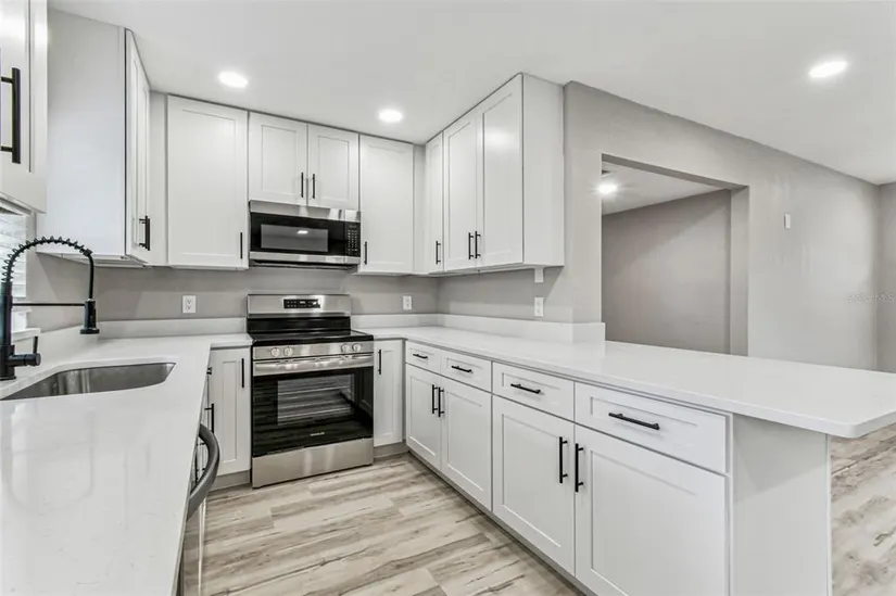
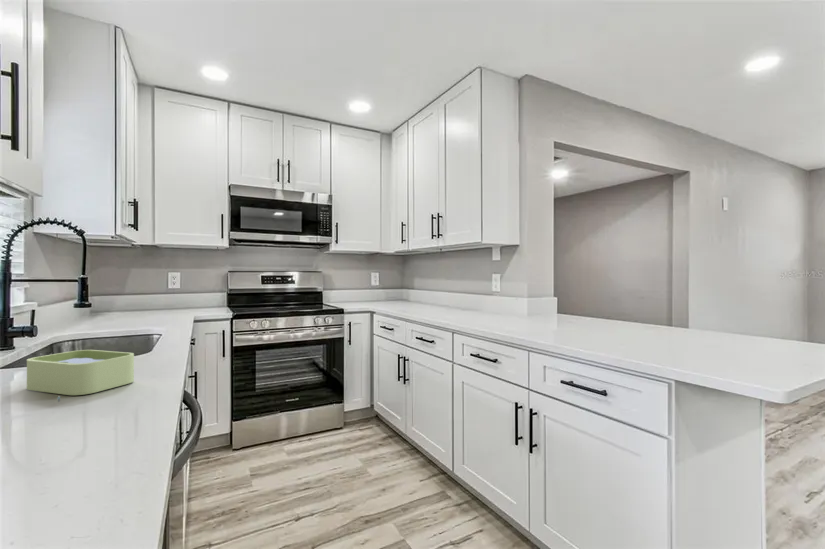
+ soap dish [26,349,135,403]
